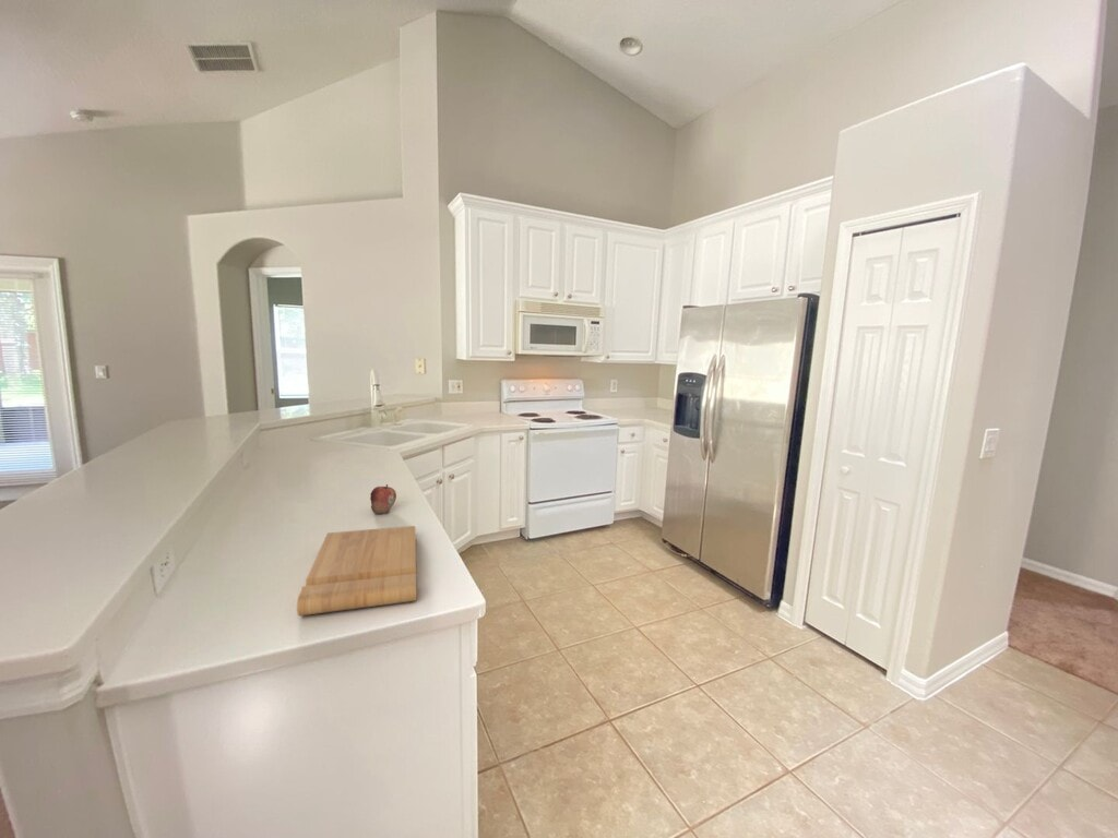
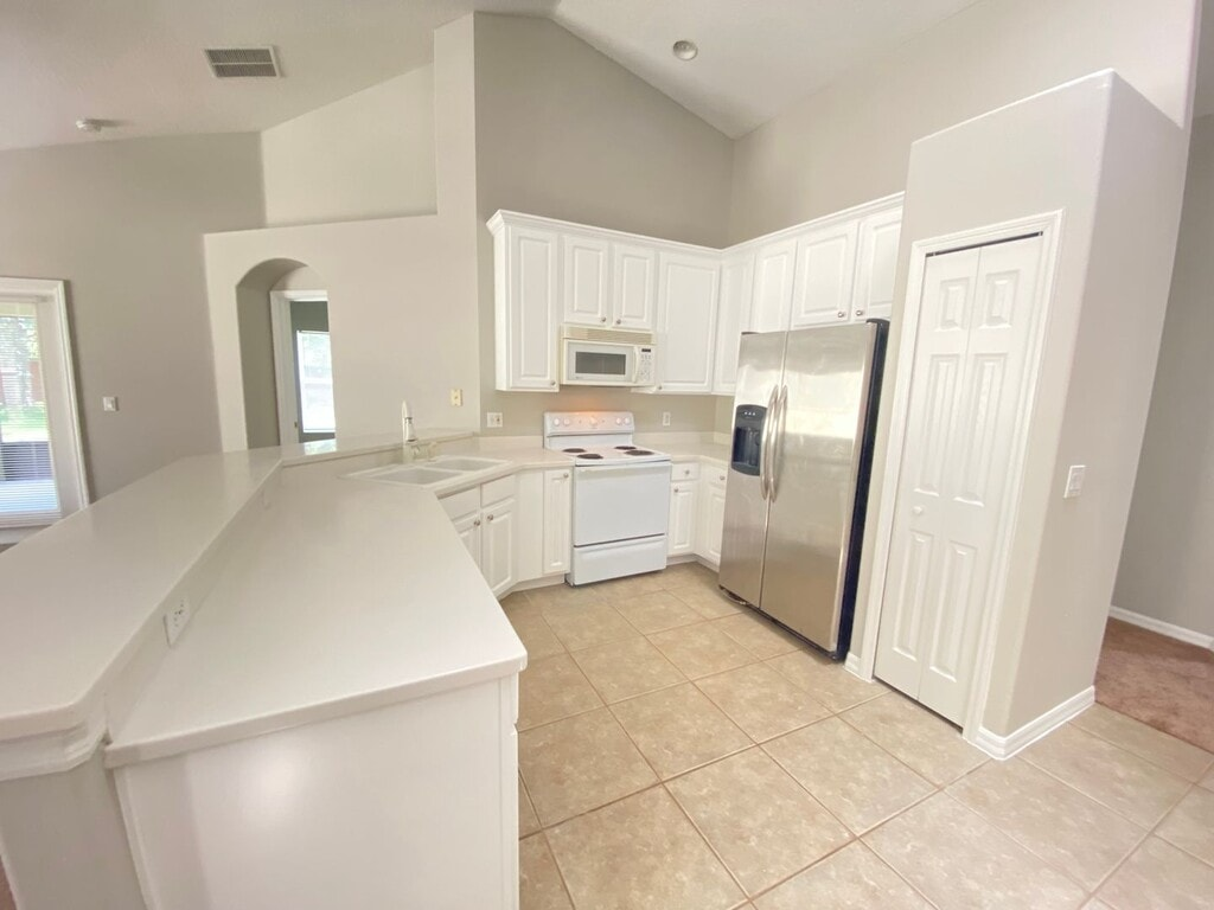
- cutting board [296,525,418,616]
- fruit [369,483,397,515]
